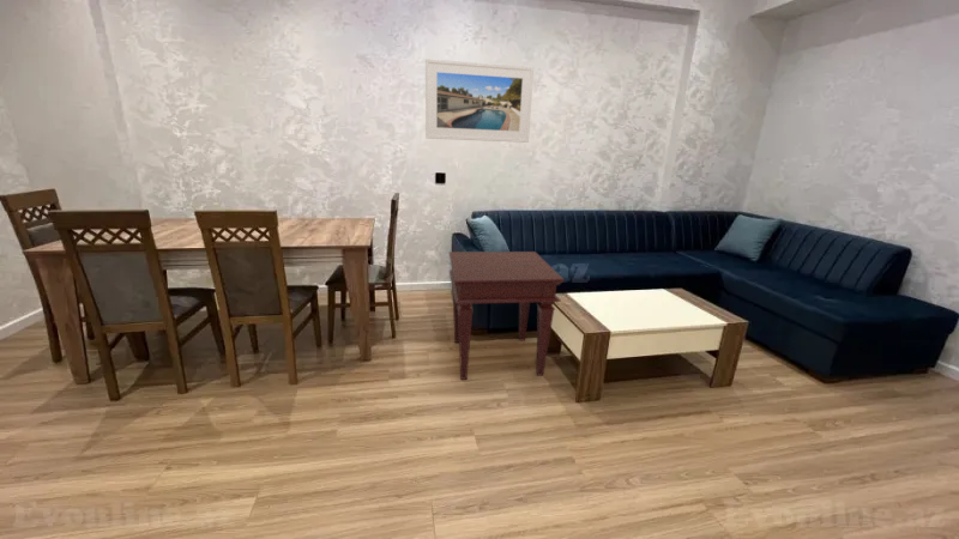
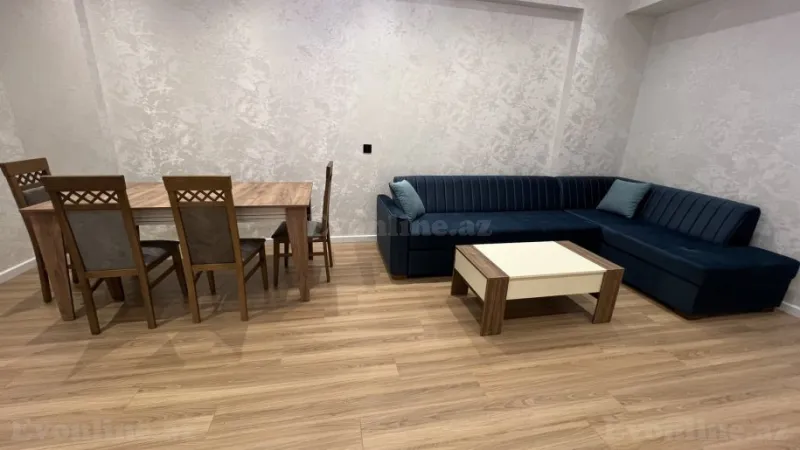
- side table [447,250,566,381]
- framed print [424,57,535,144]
